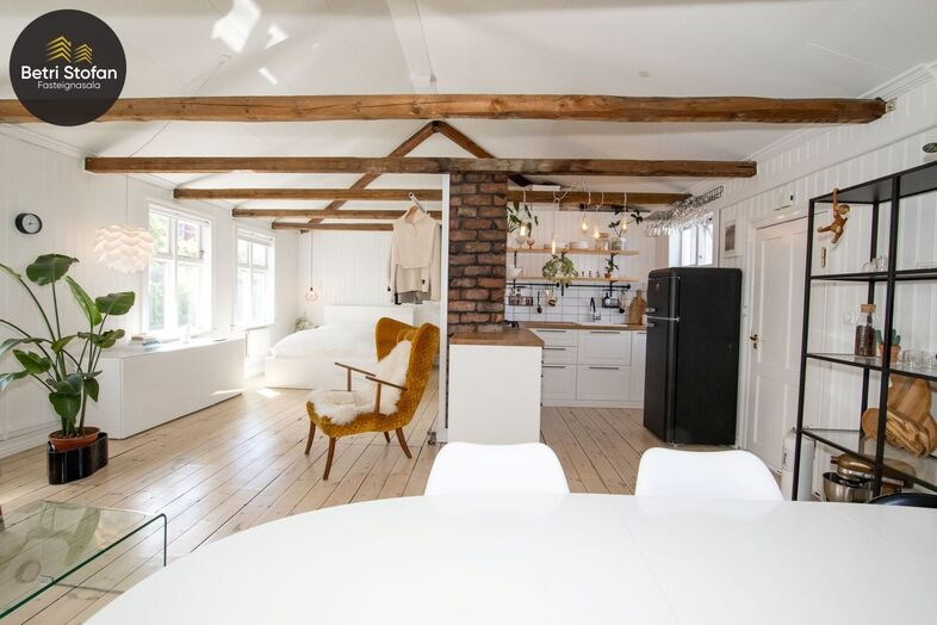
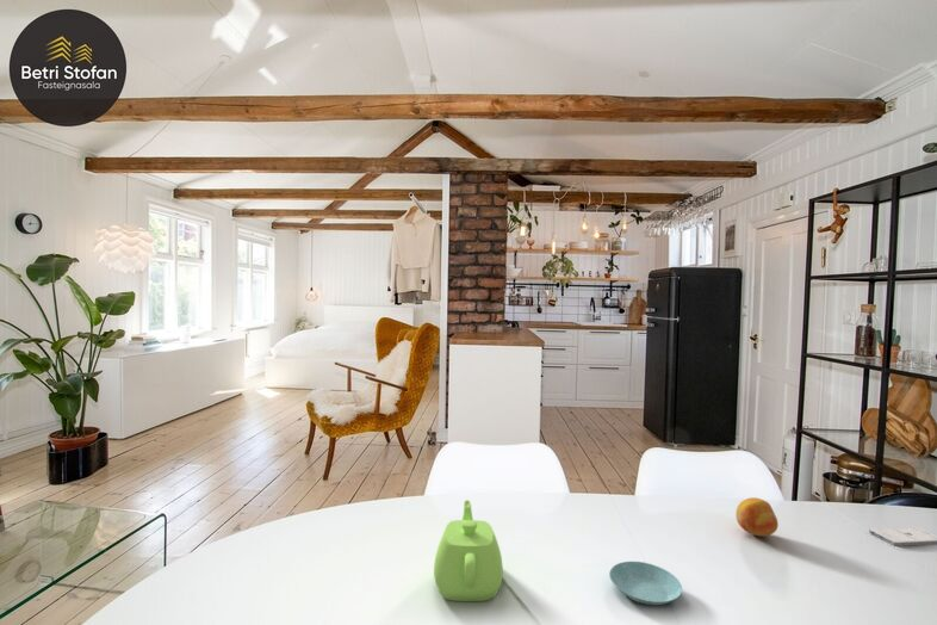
+ saucer [608,561,683,606]
+ fruit [734,496,780,537]
+ teapot [433,499,504,602]
+ smartphone [868,526,937,547]
